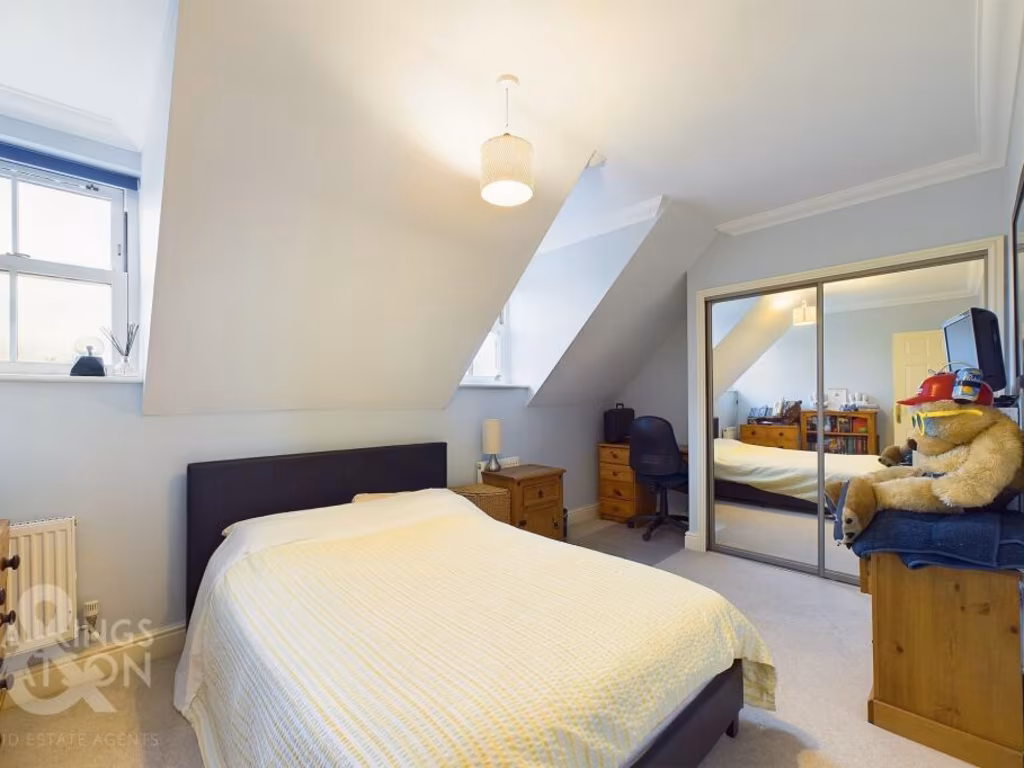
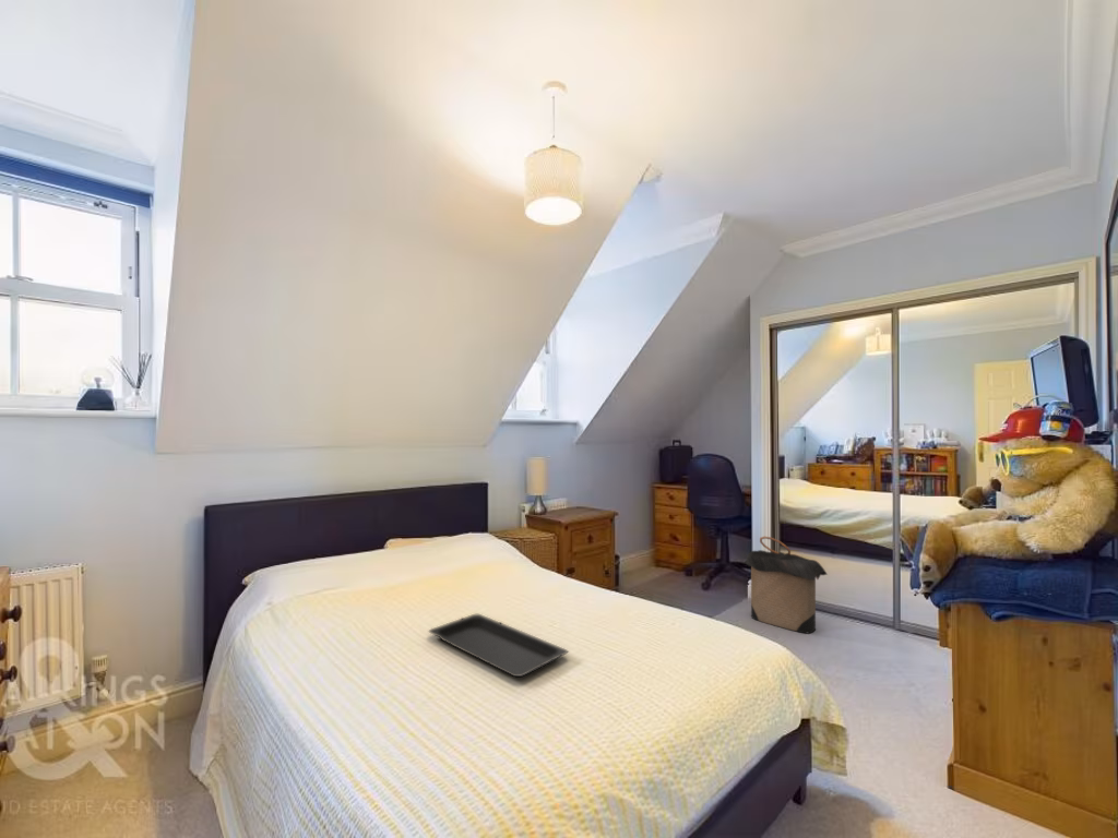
+ serving tray [427,613,569,678]
+ laundry hamper [741,536,829,635]
